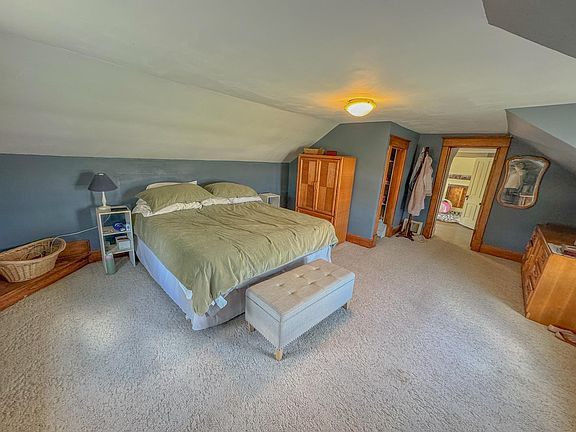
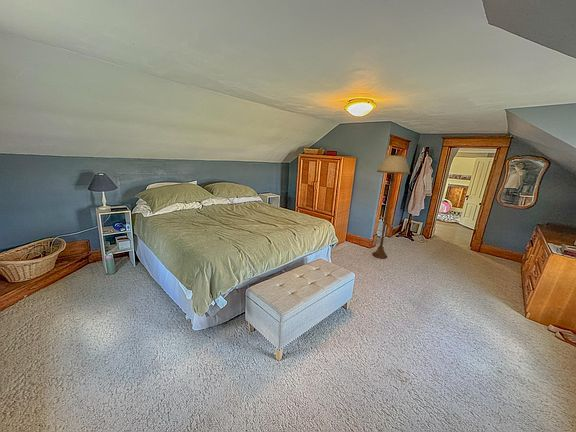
+ floor lamp [371,152,411,259]
